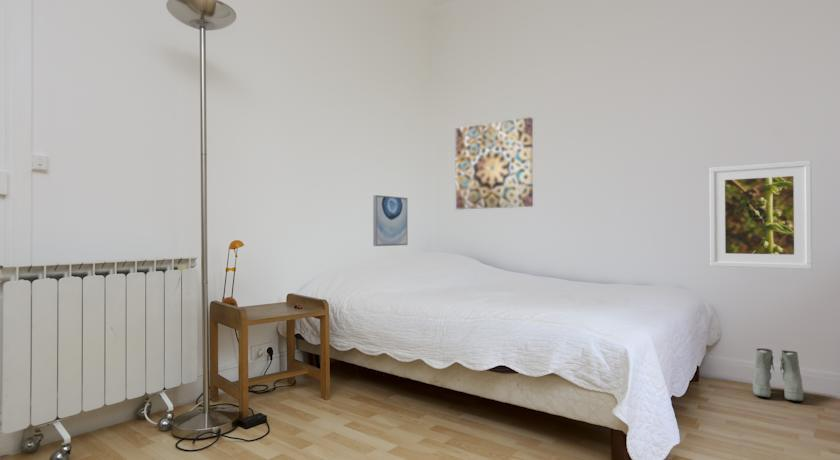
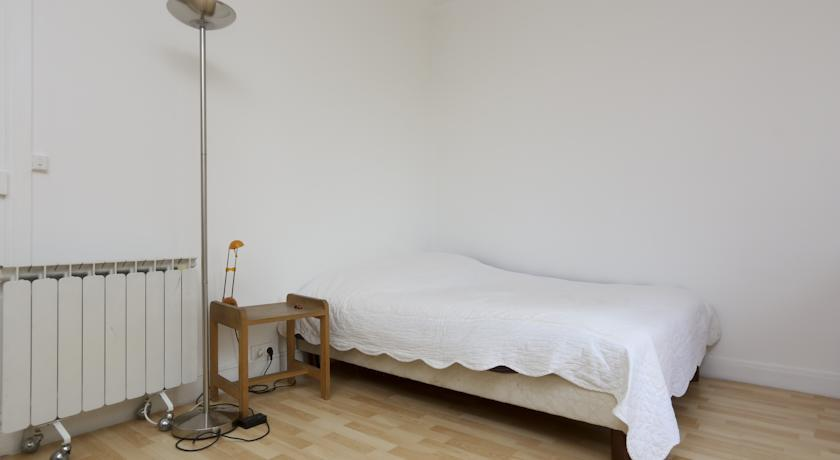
- wall art [372,194,408,247]
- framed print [709,160,813,270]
- boots [752,347,804,402]
- wall art [455,117,534,210]
